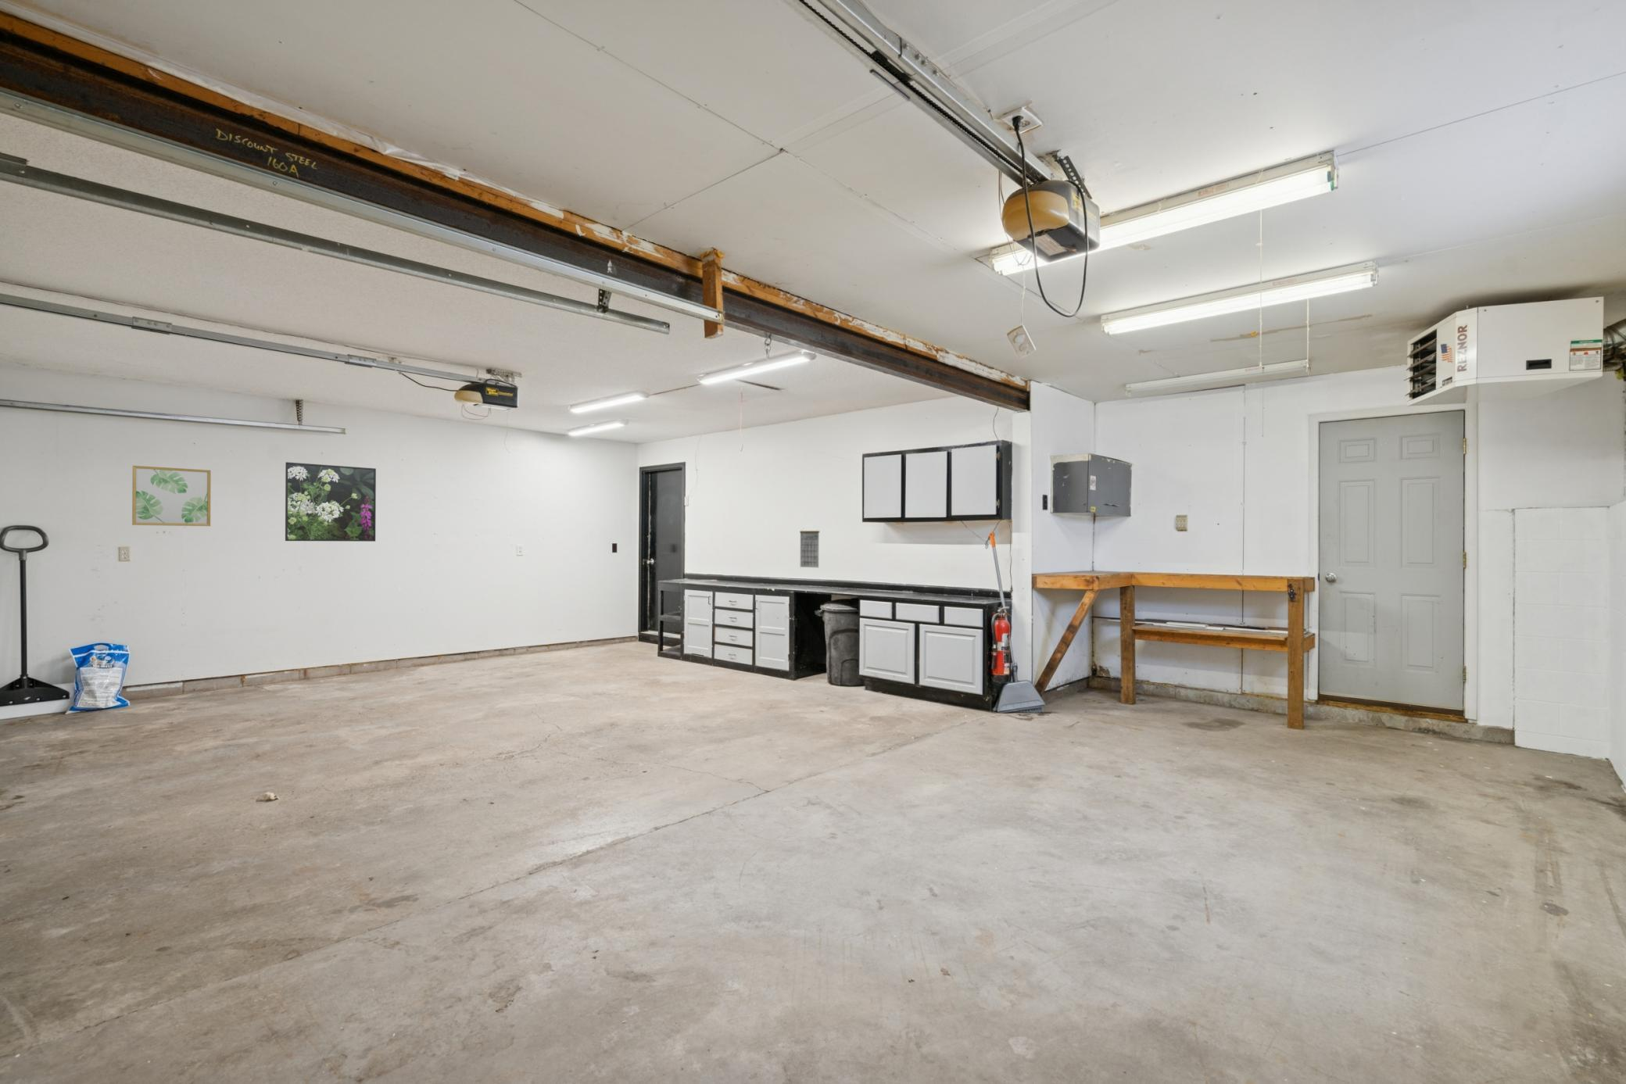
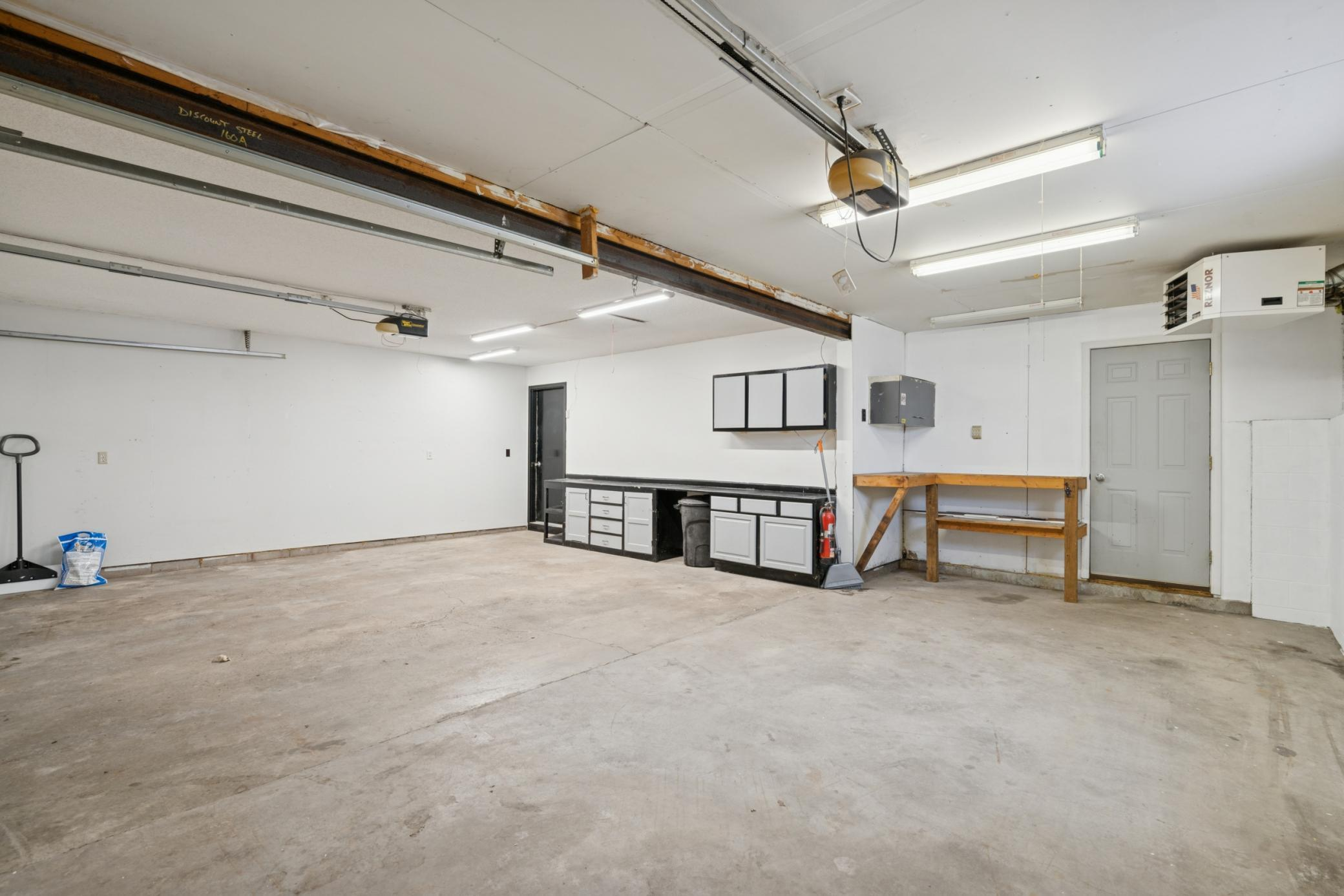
- calendar [798,529,820,569]
- wall art [132,465,212,526]
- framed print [284,461,376,542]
